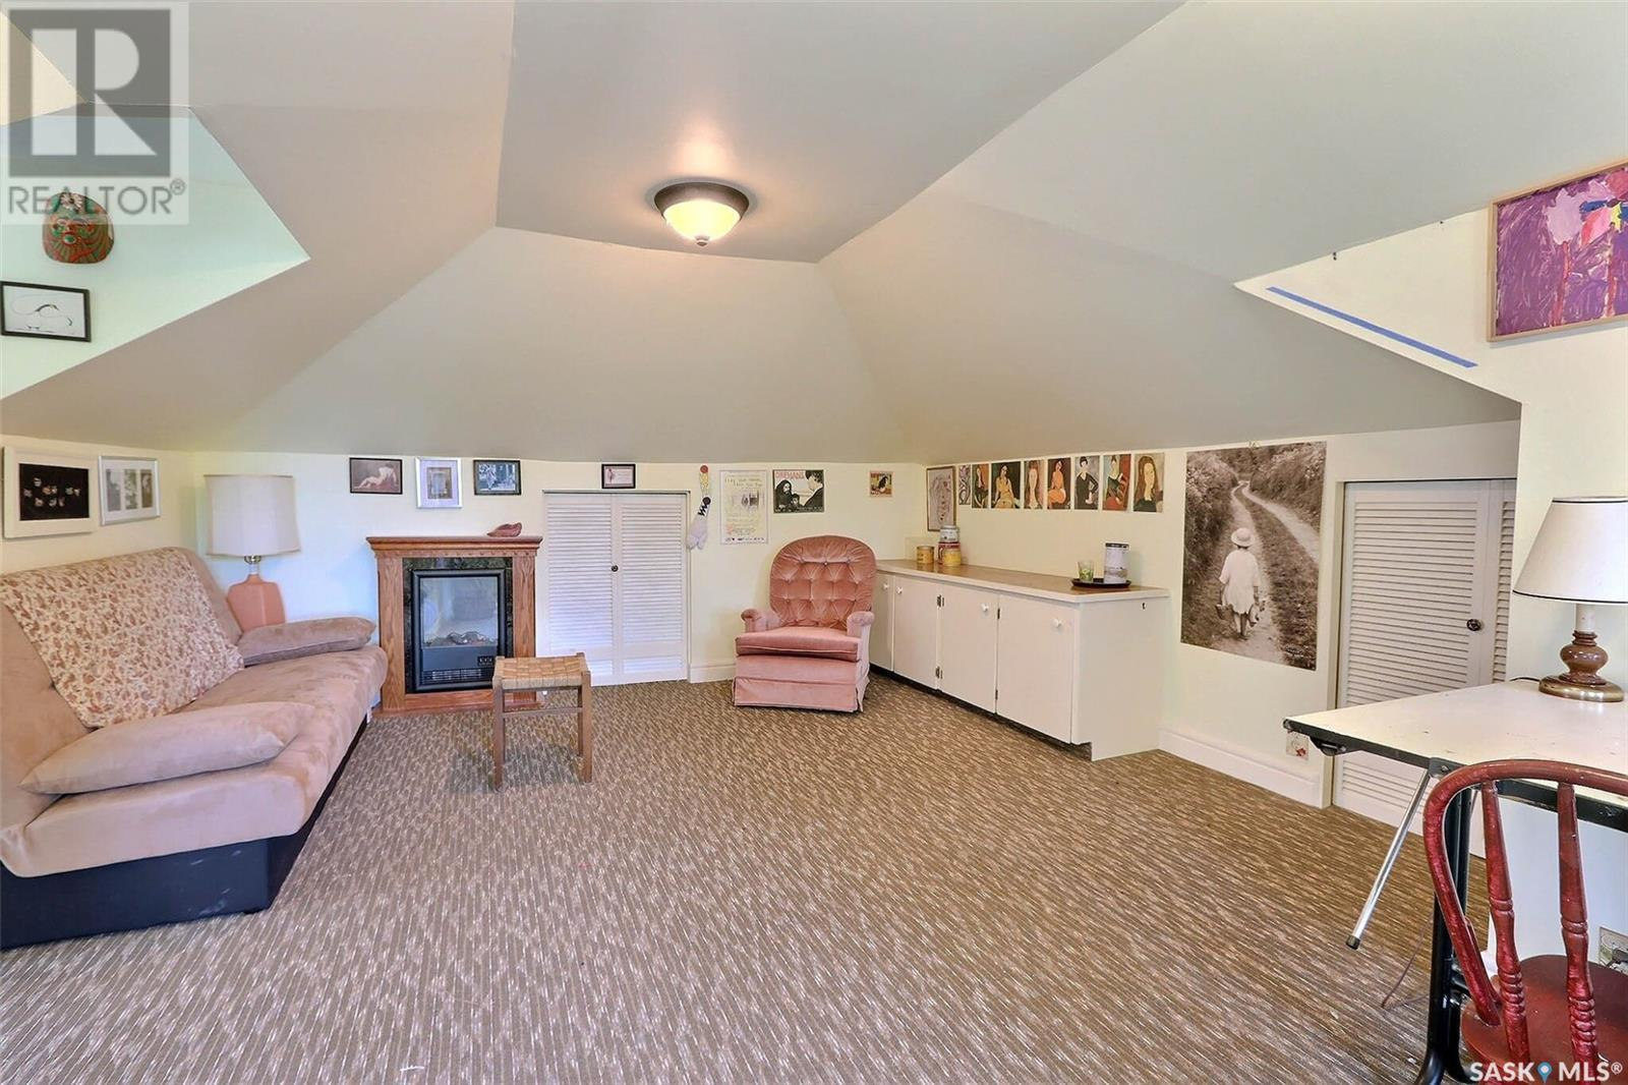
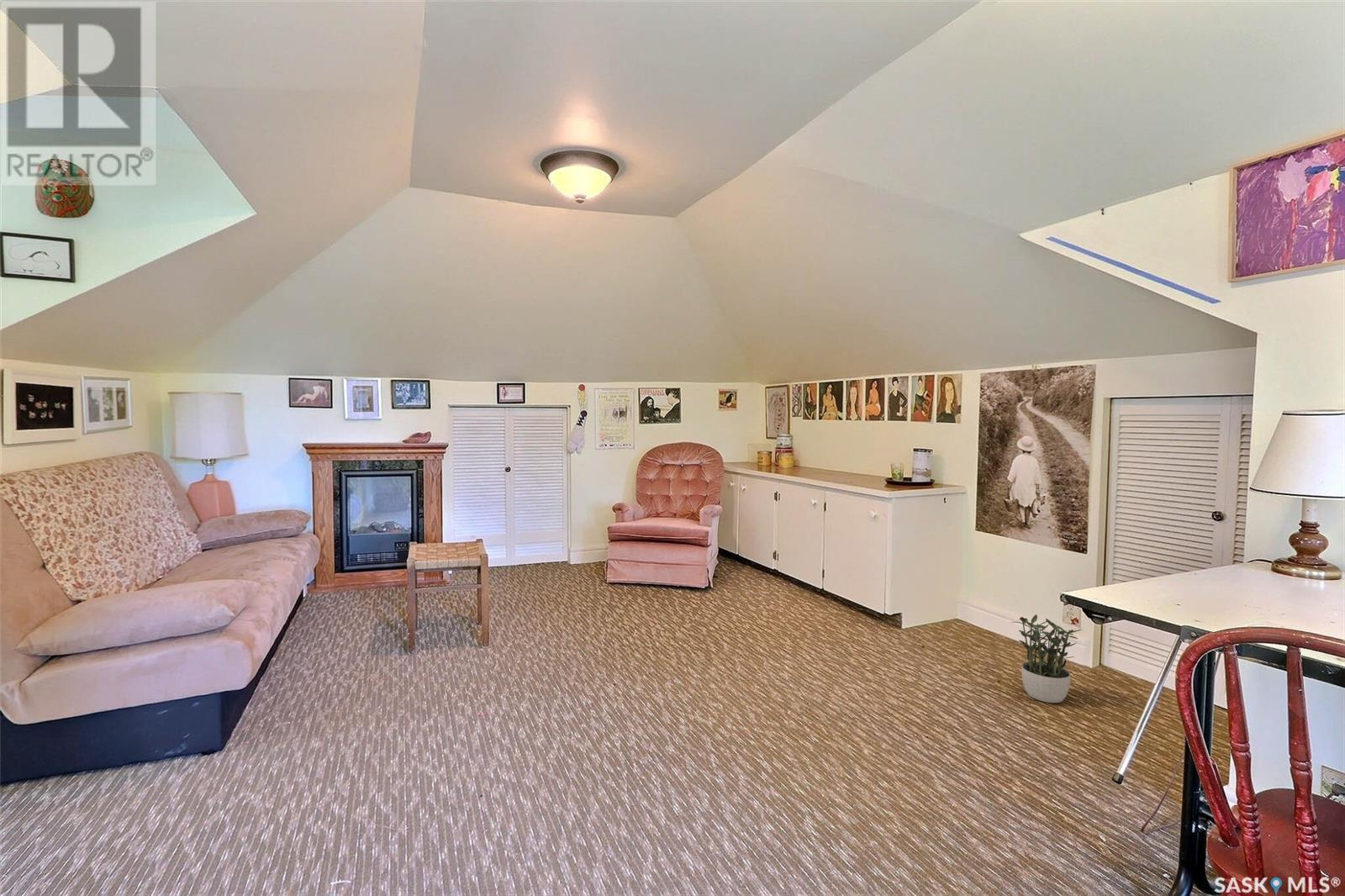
+ potted plant [1010,614,1082,704]
